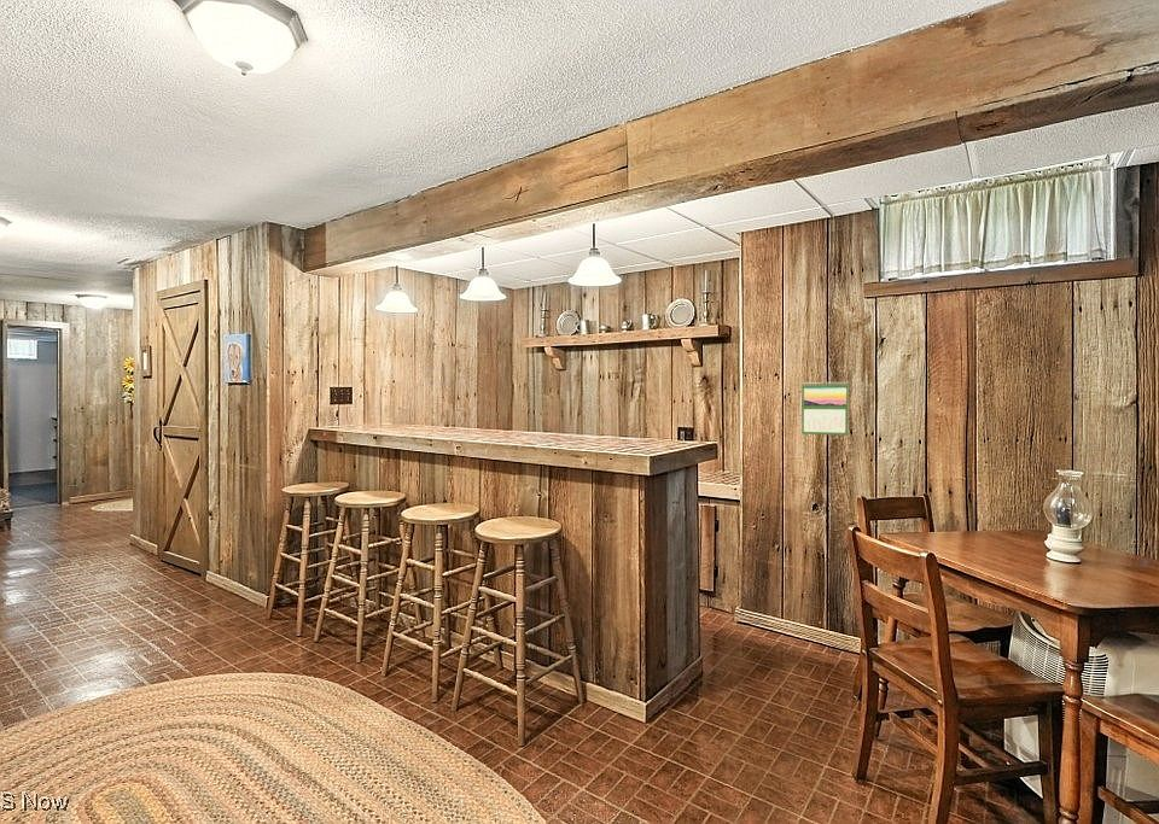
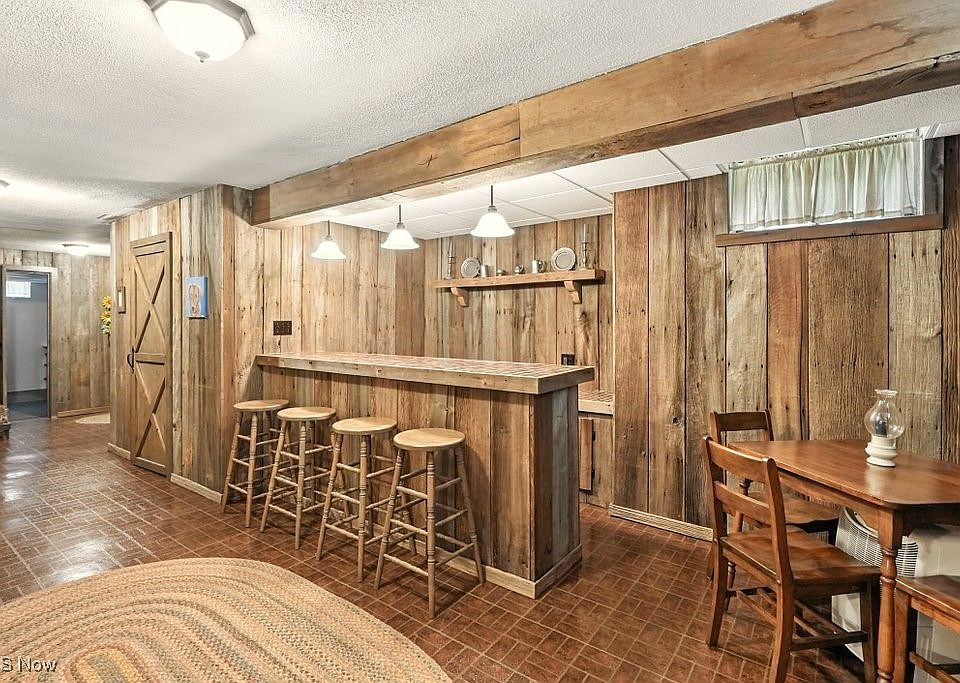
- calendar [800,380,850,437]
